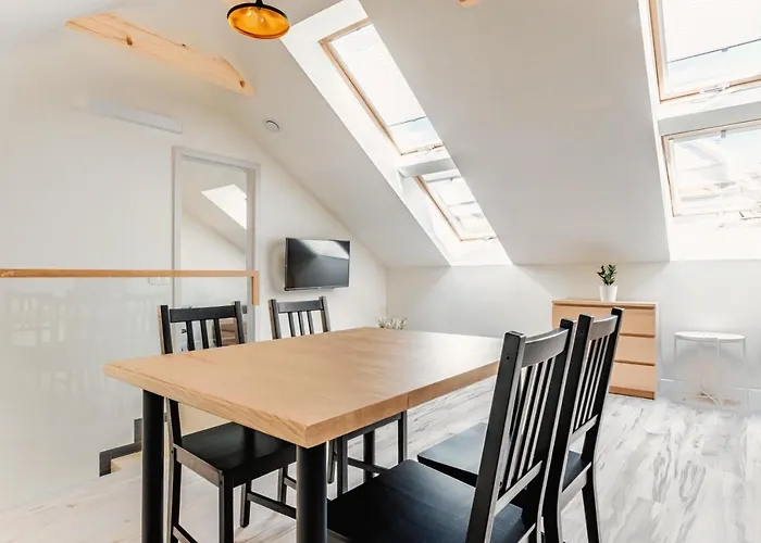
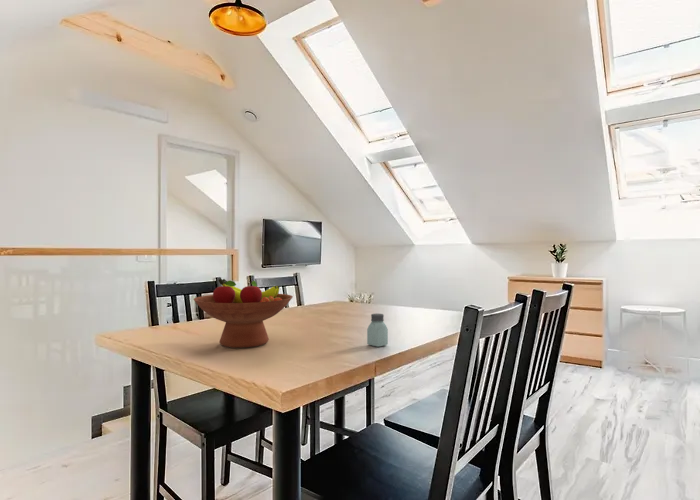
+ fruit bowl [192,277,294,349]
+ saltshaker [366,312,389,348]
